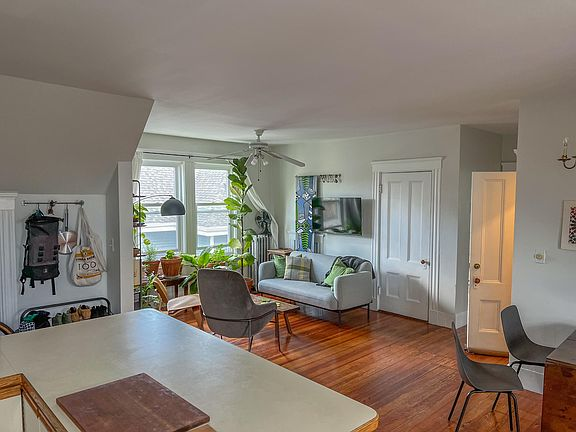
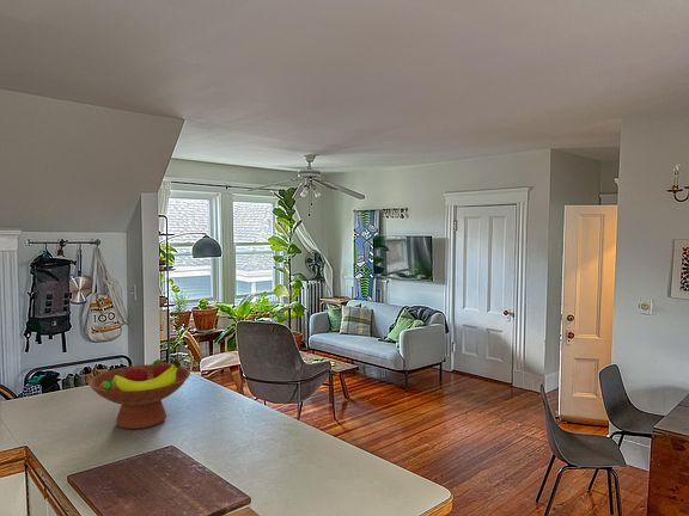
+ fruit bowl [87,357,191,430]
